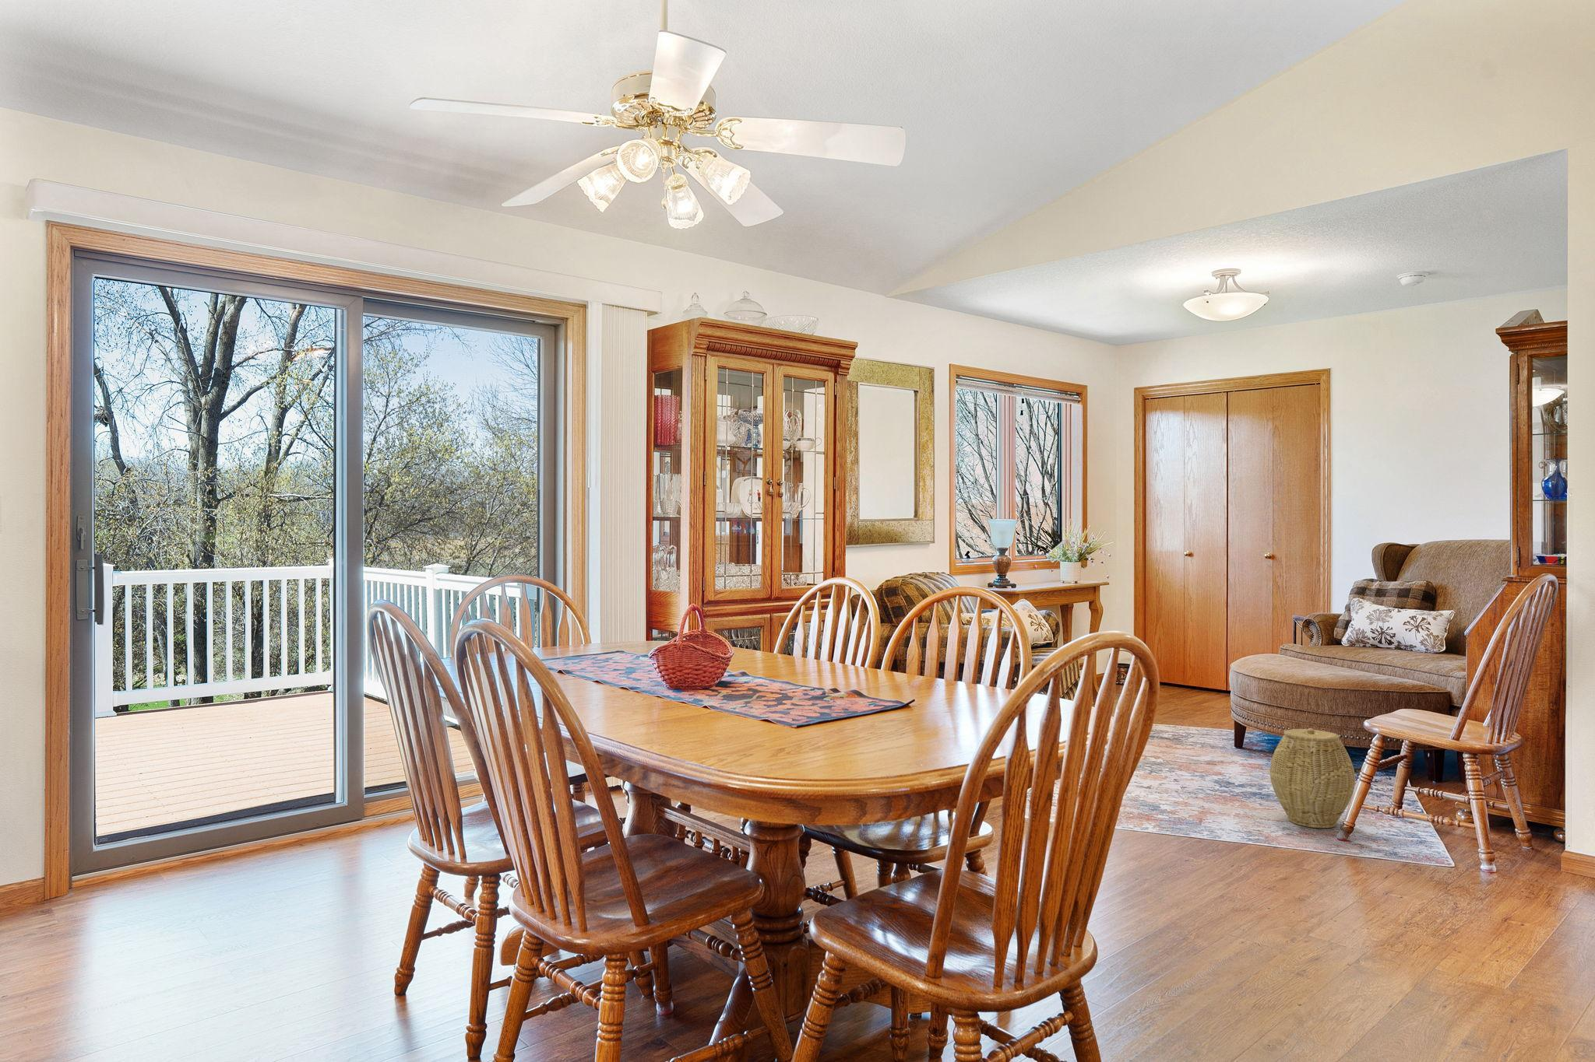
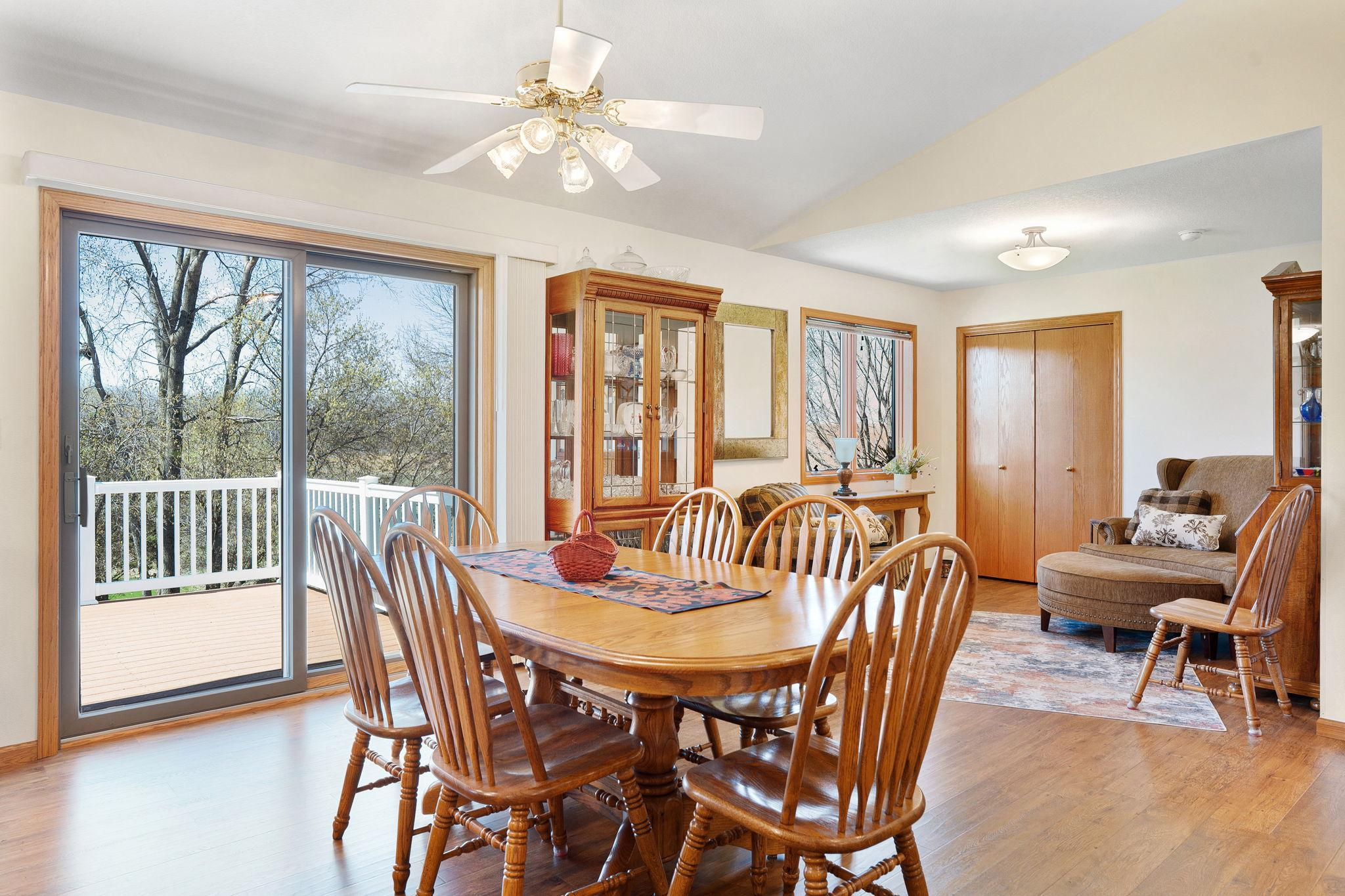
- woven basket [1269,728,1355,829]
